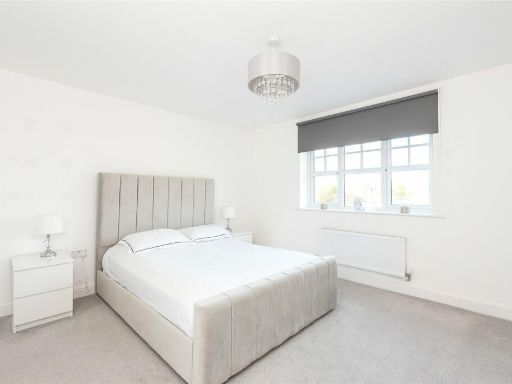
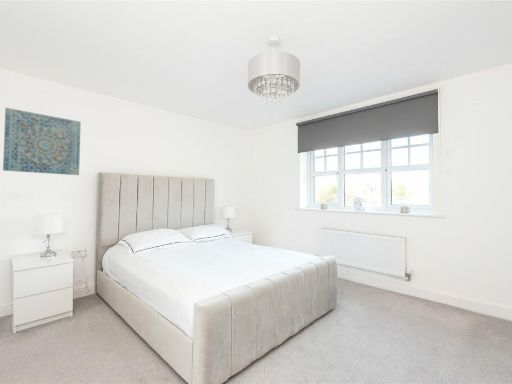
+ wall art [2,107,82,176]
